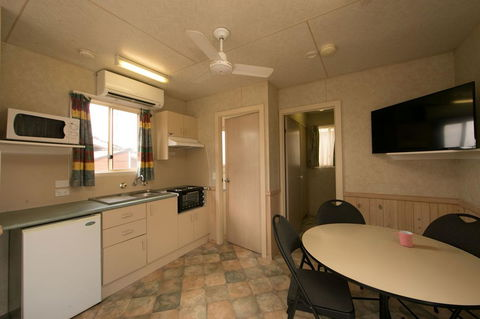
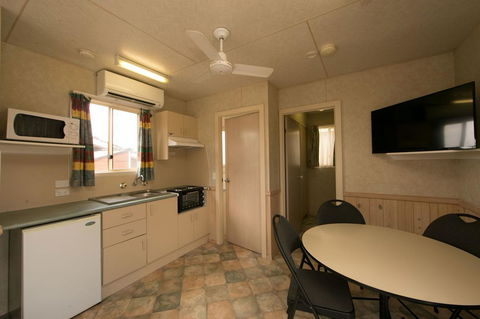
- cup [393,230,414,248]
